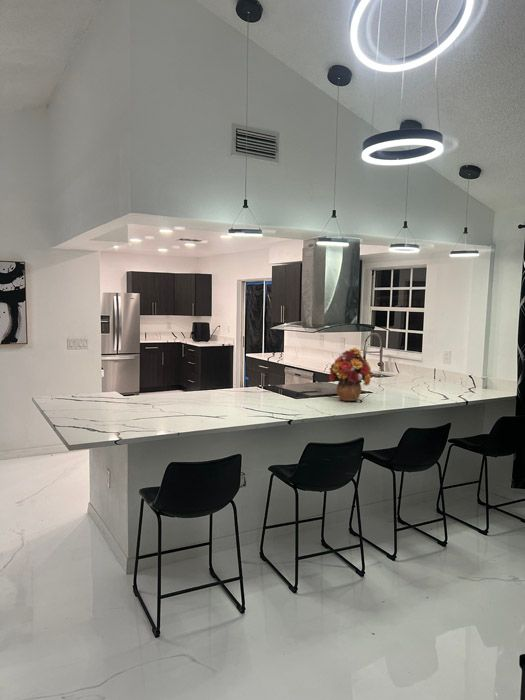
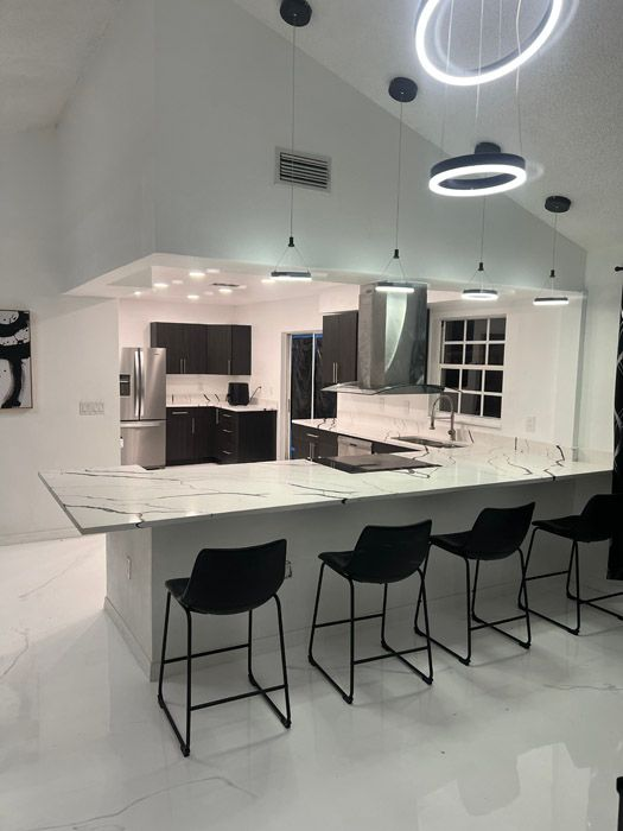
- flower arrangement [328,346,373,402]
